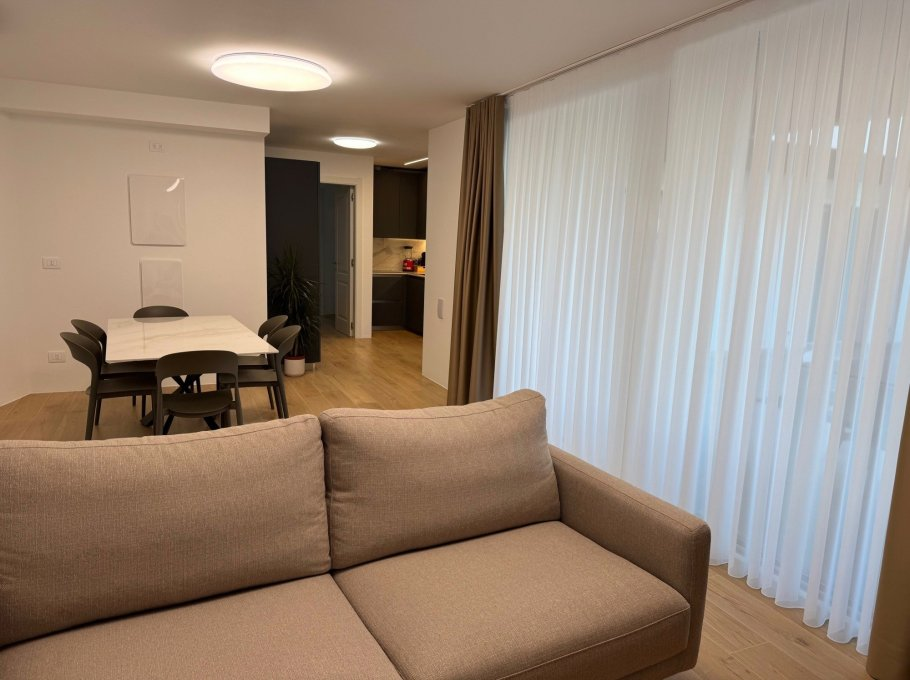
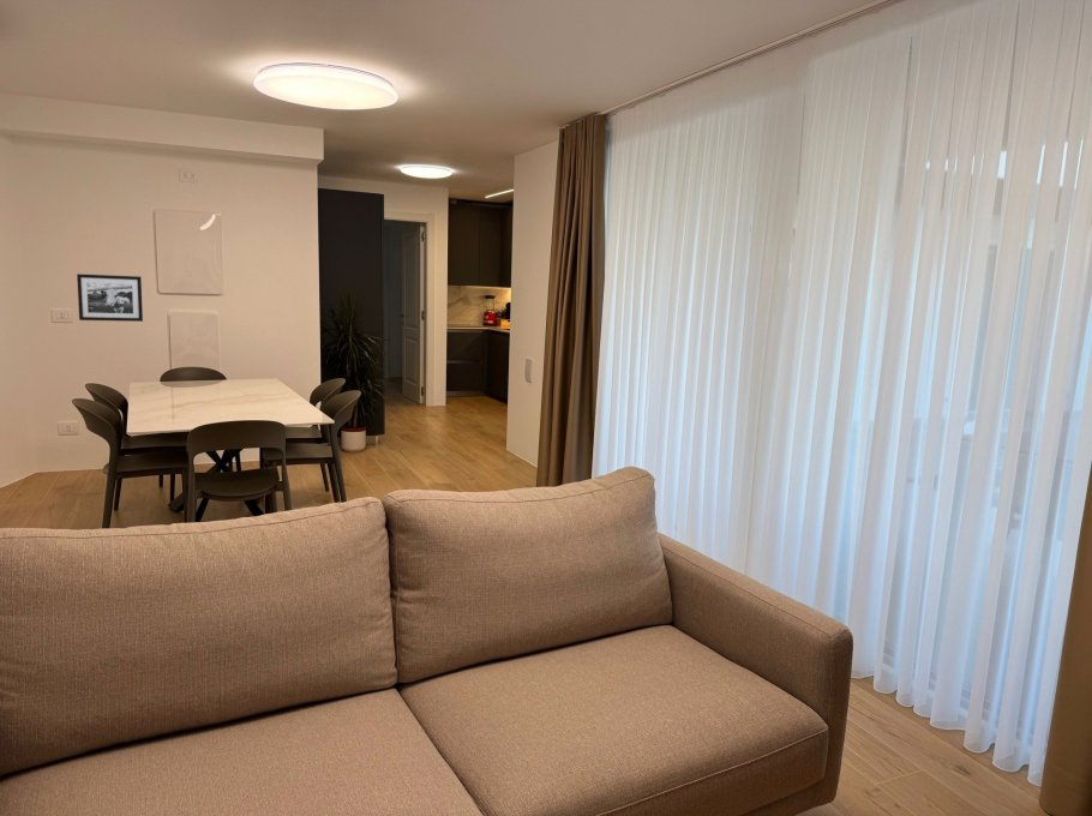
+ picture frame [76,272,144,323]
